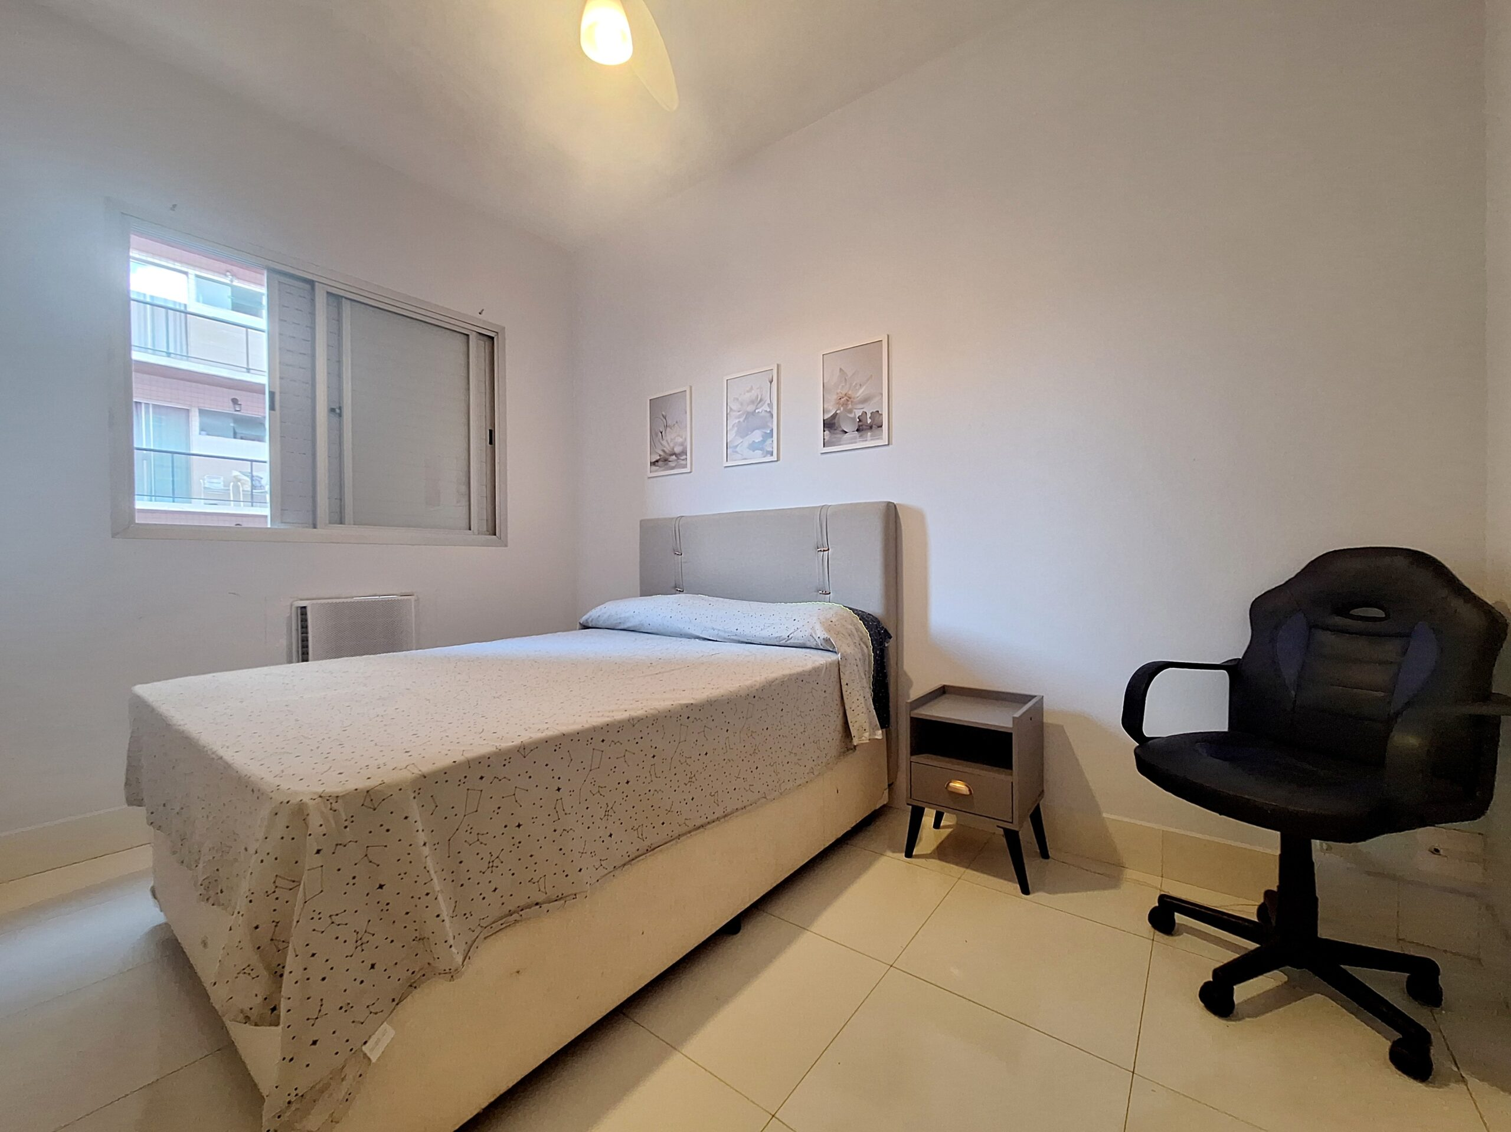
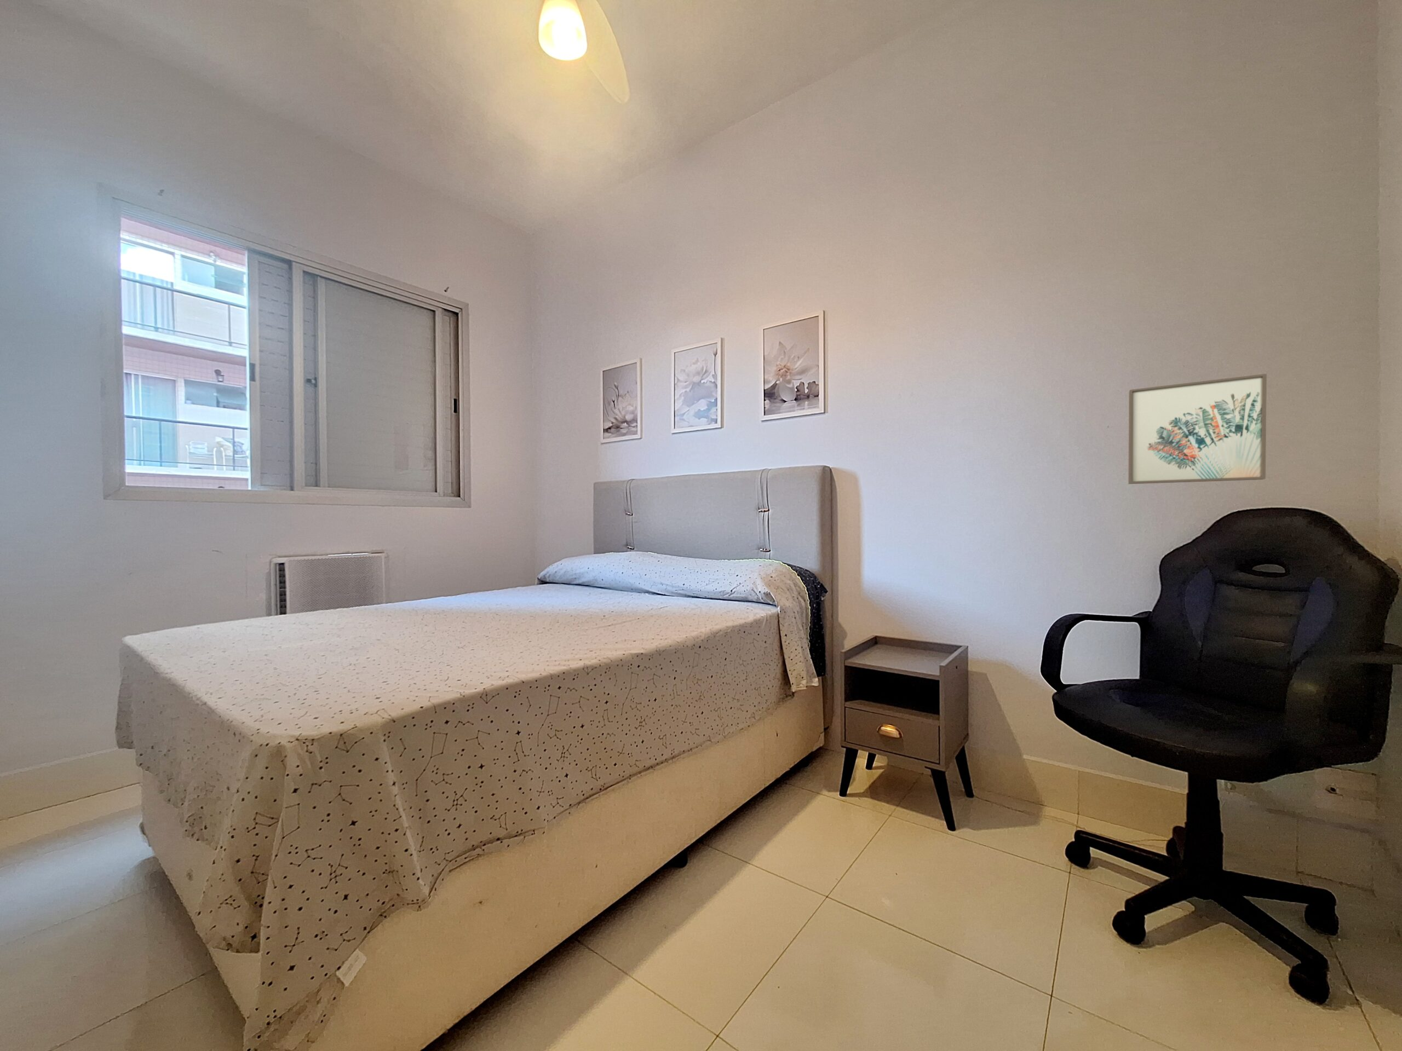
+ wall art [1127,373,1267,485]
